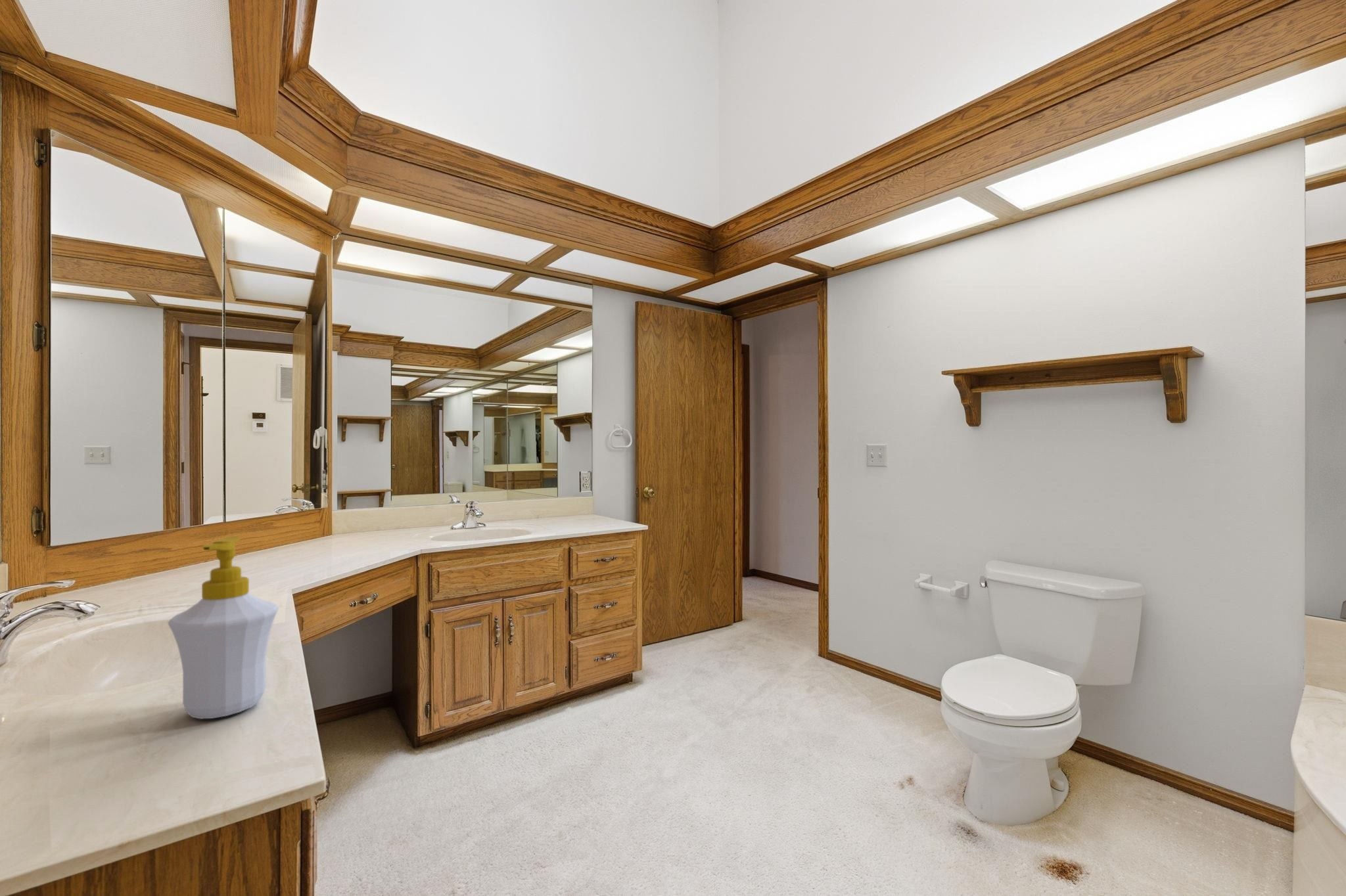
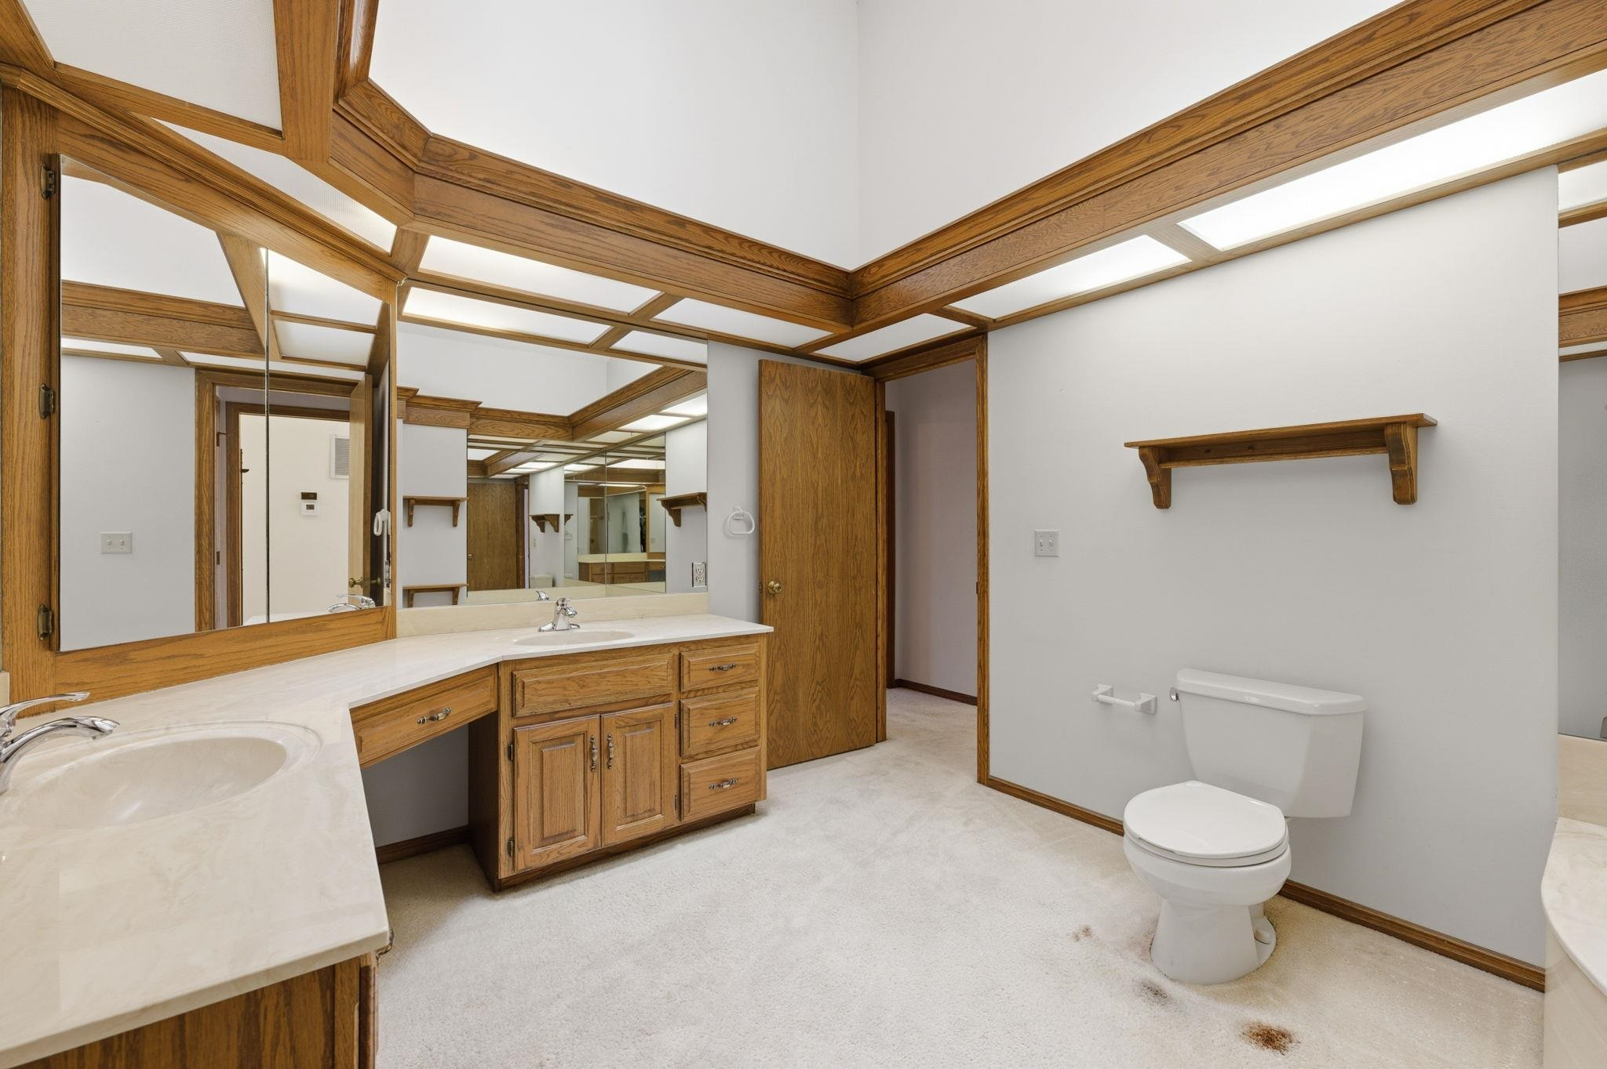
- soap bottle [168,535,279,719]
